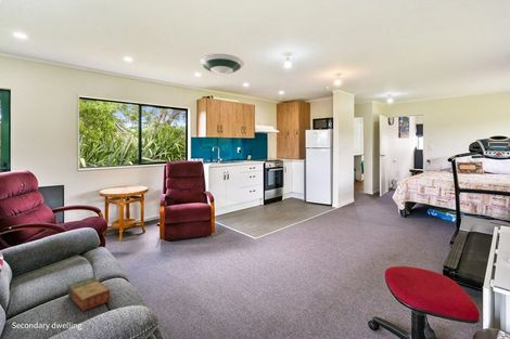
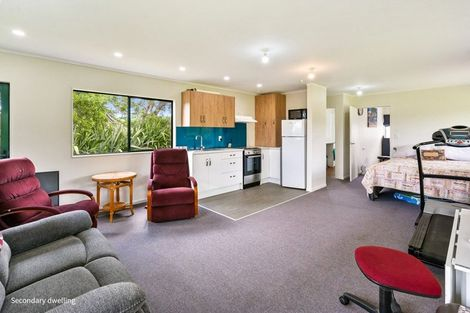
- book [66,276,112,312]
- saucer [199,53,245,76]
